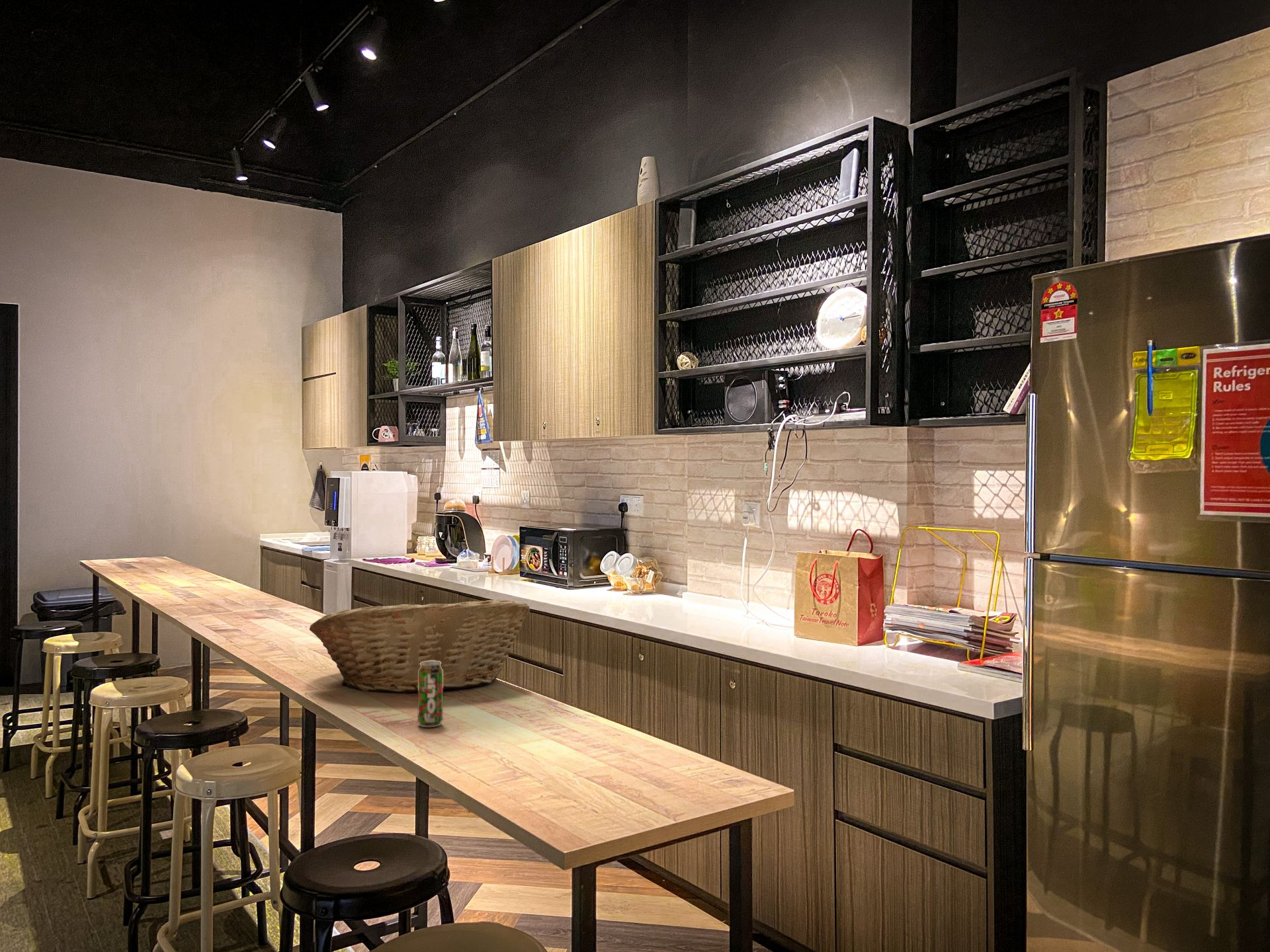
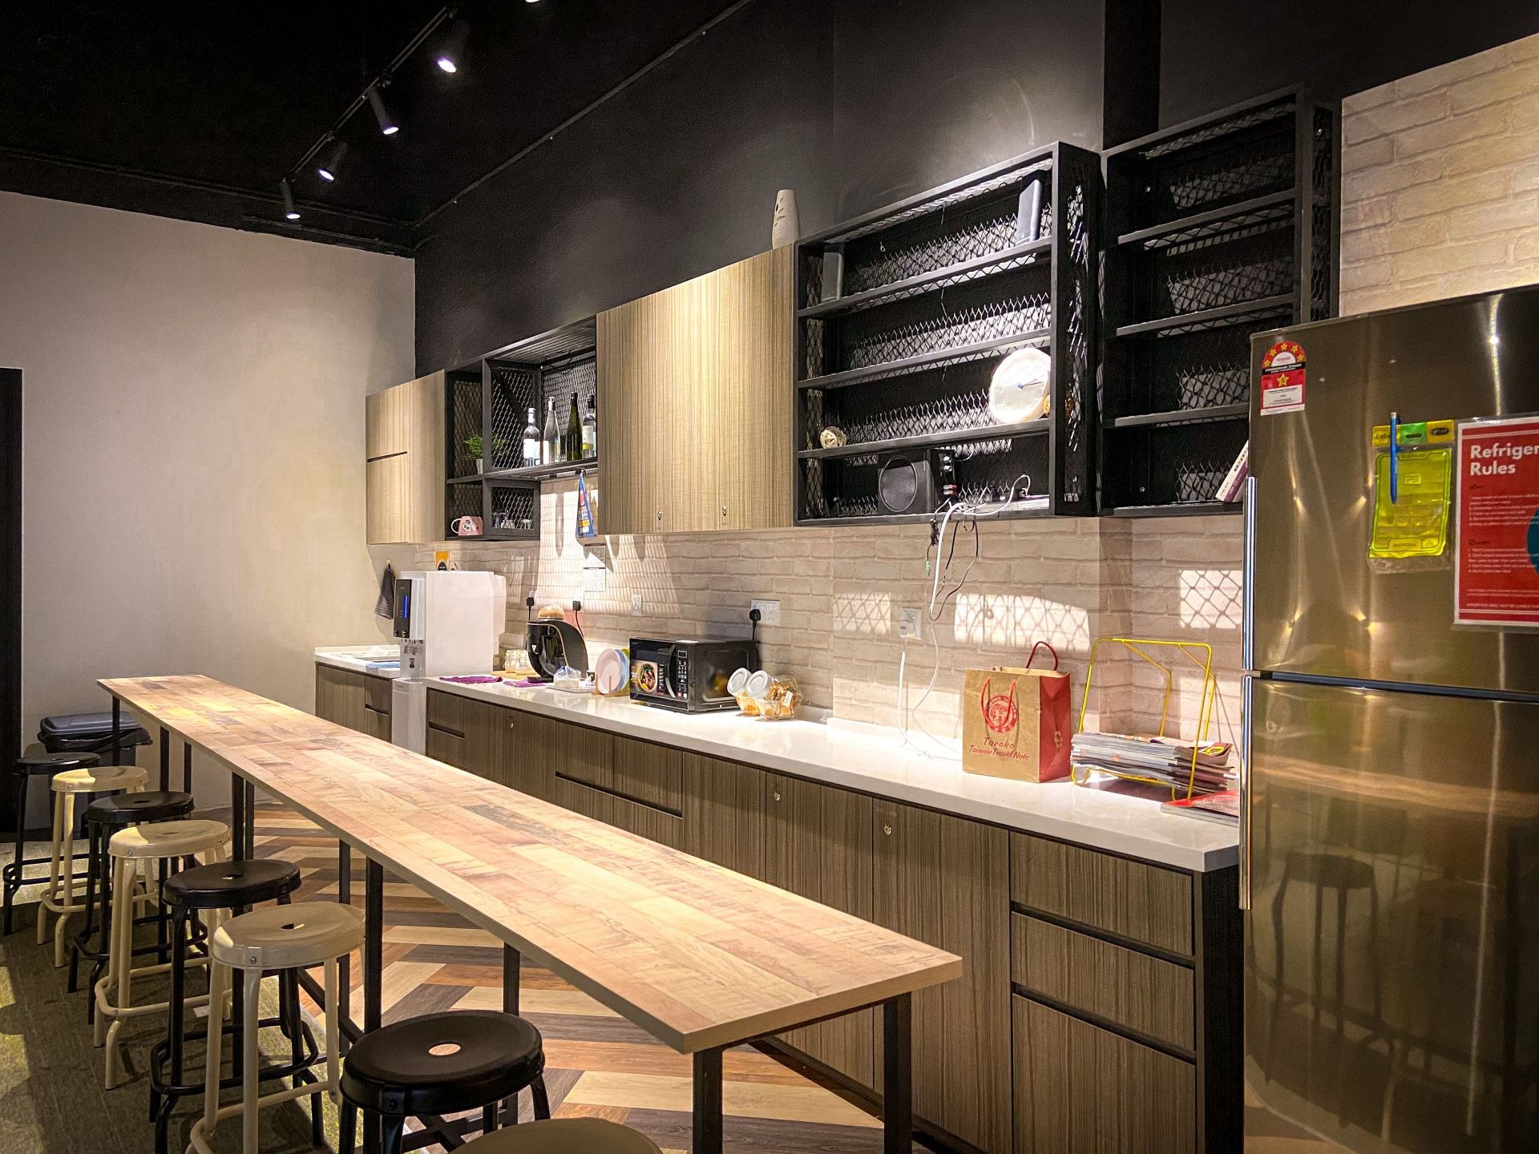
- fruit basket [309,598,530,694]
- beverage can [417,660,444,728]
